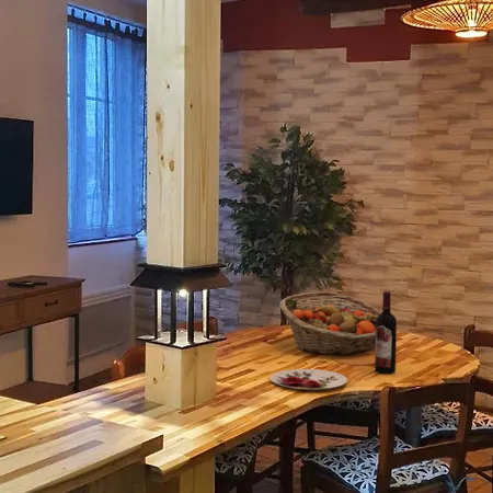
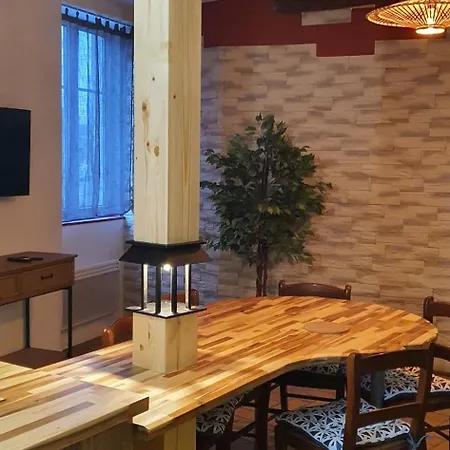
- fruit basket [278,291,382,356]
- plate [268,368,348,391]
- wine bottle [374,290,398,375]
